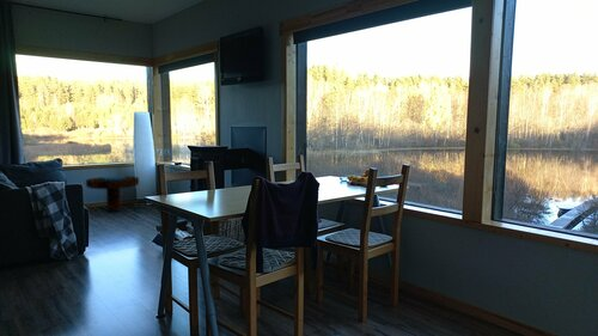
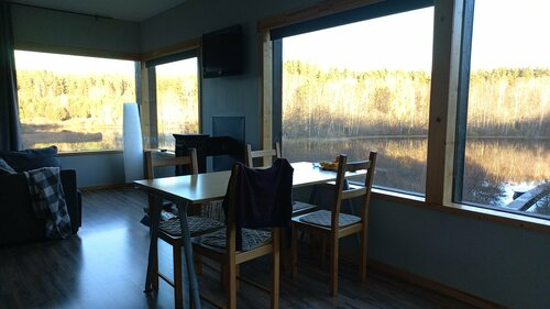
- side table [85,175,140,213]
